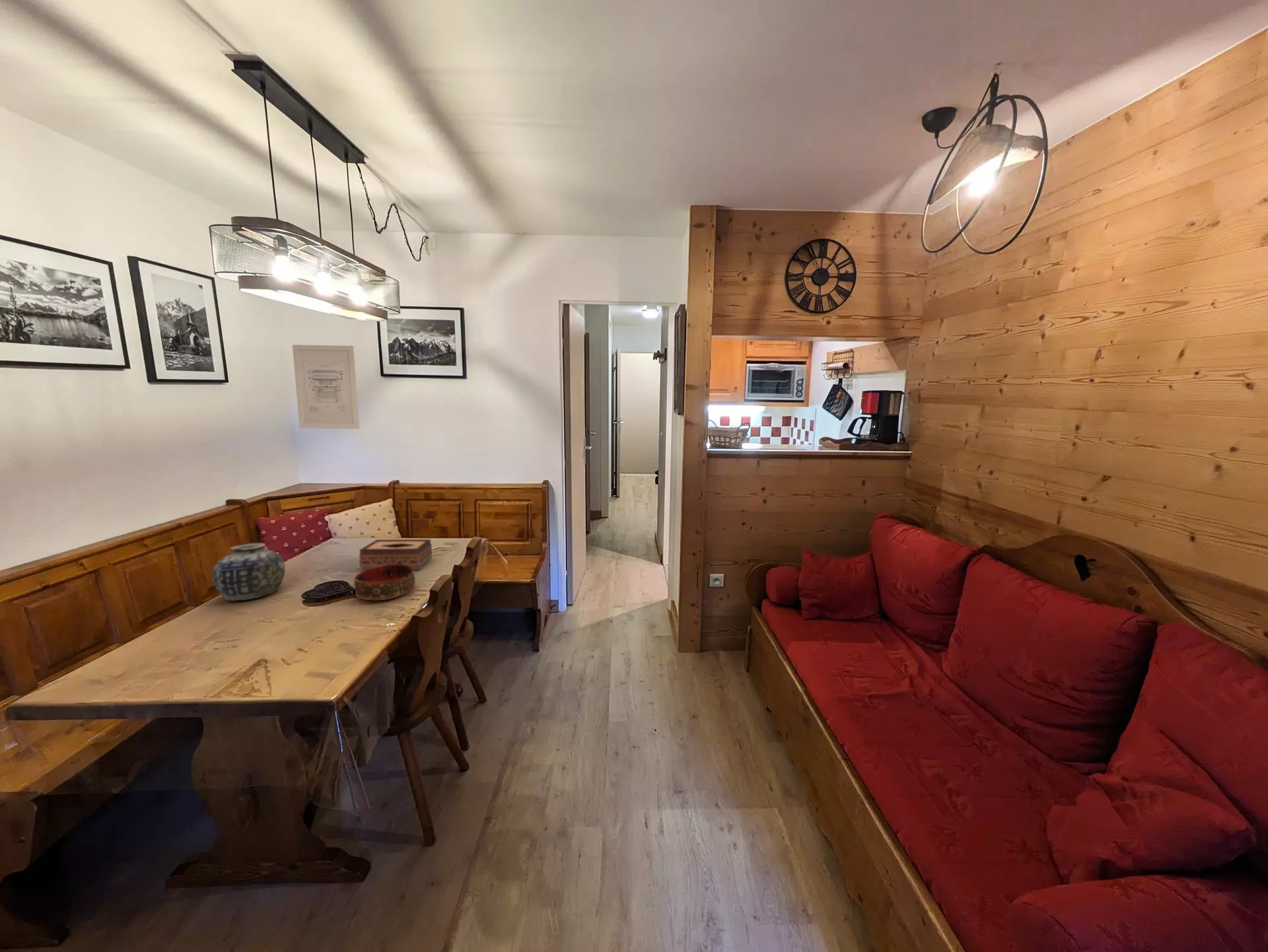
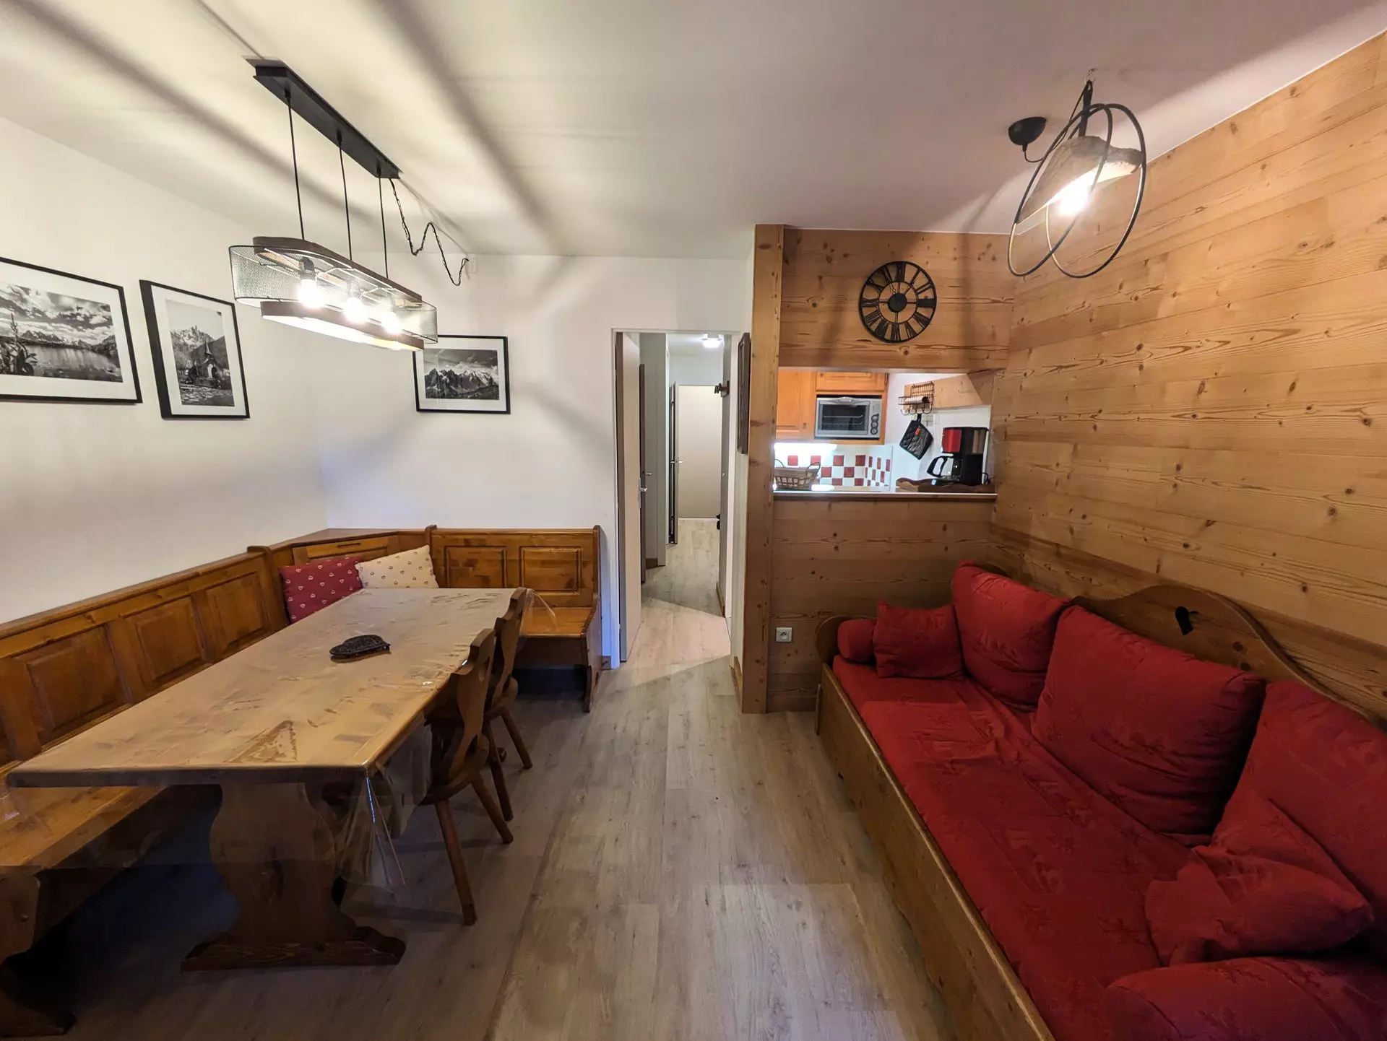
- bowl [353,564,416,601]
- tissue box [359,539,433,572]
- wall art [292,344,360,429]
- vase [211,543,286,601]
